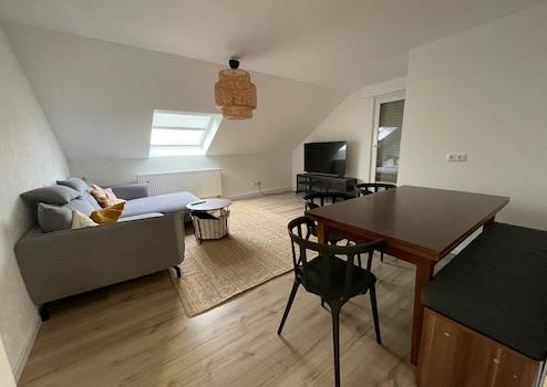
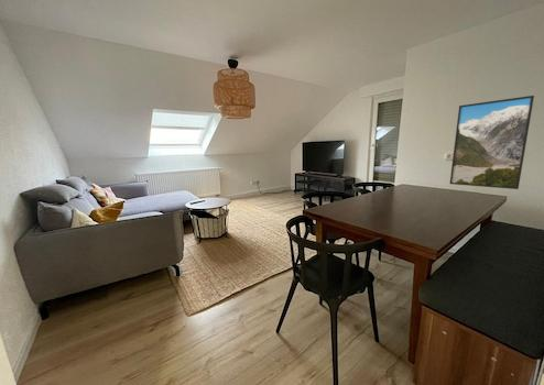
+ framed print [449,95,535,190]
